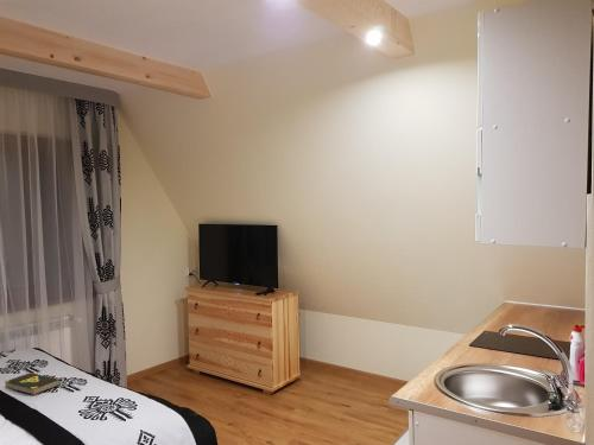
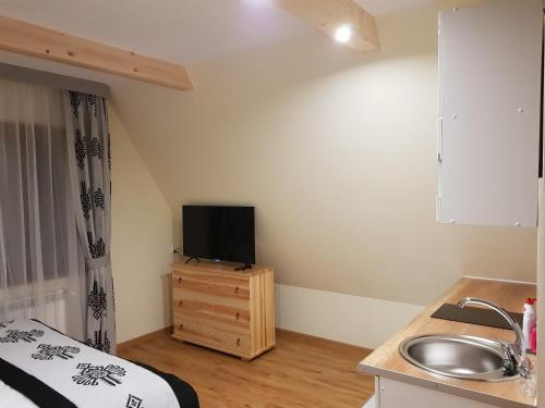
- book [4,371,61,396]
